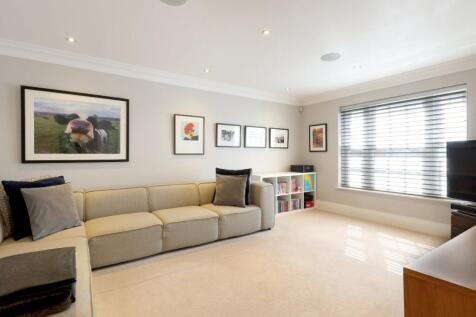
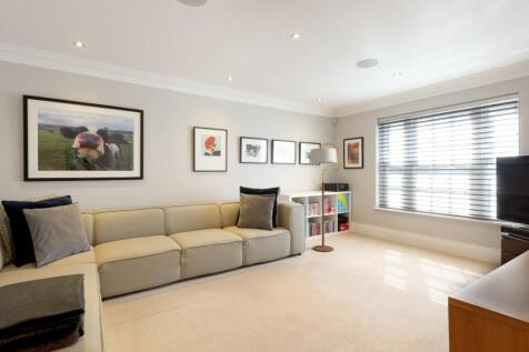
+ floor lamp [308,142,341,253]
